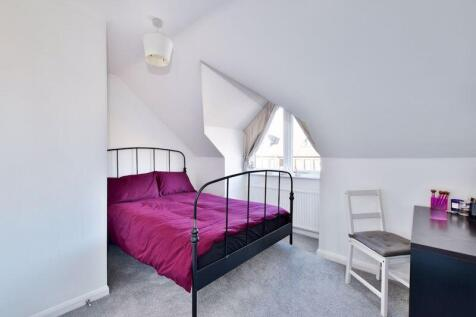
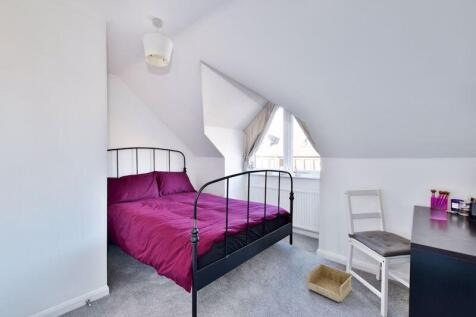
+ storage bin [307,263,354,303]
